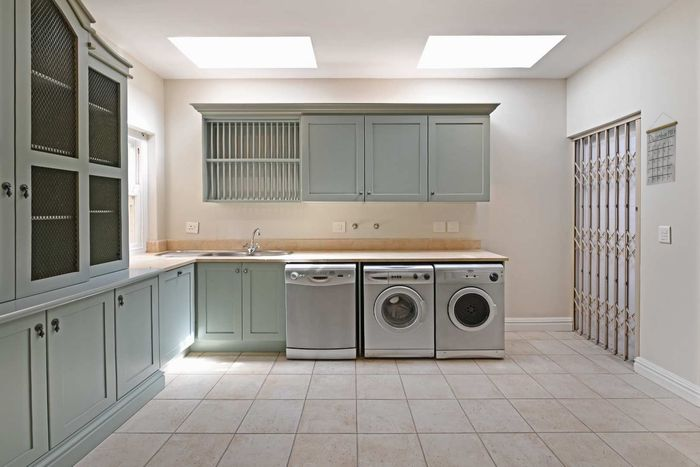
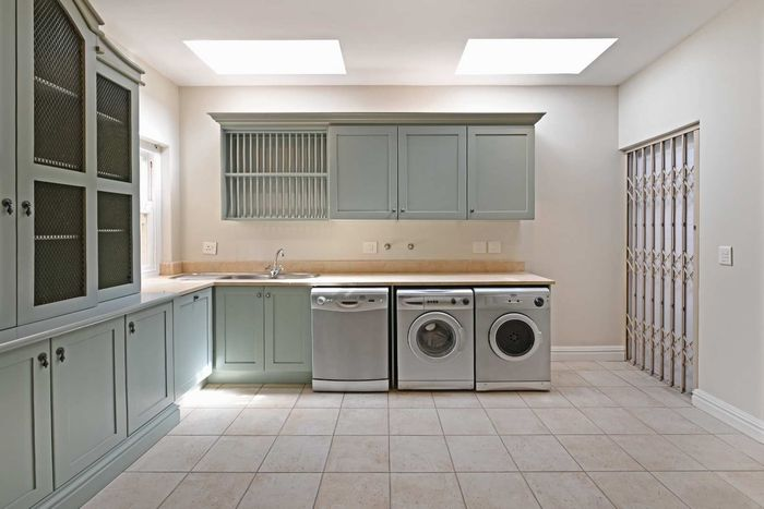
- calendar [645,112,679,187]
